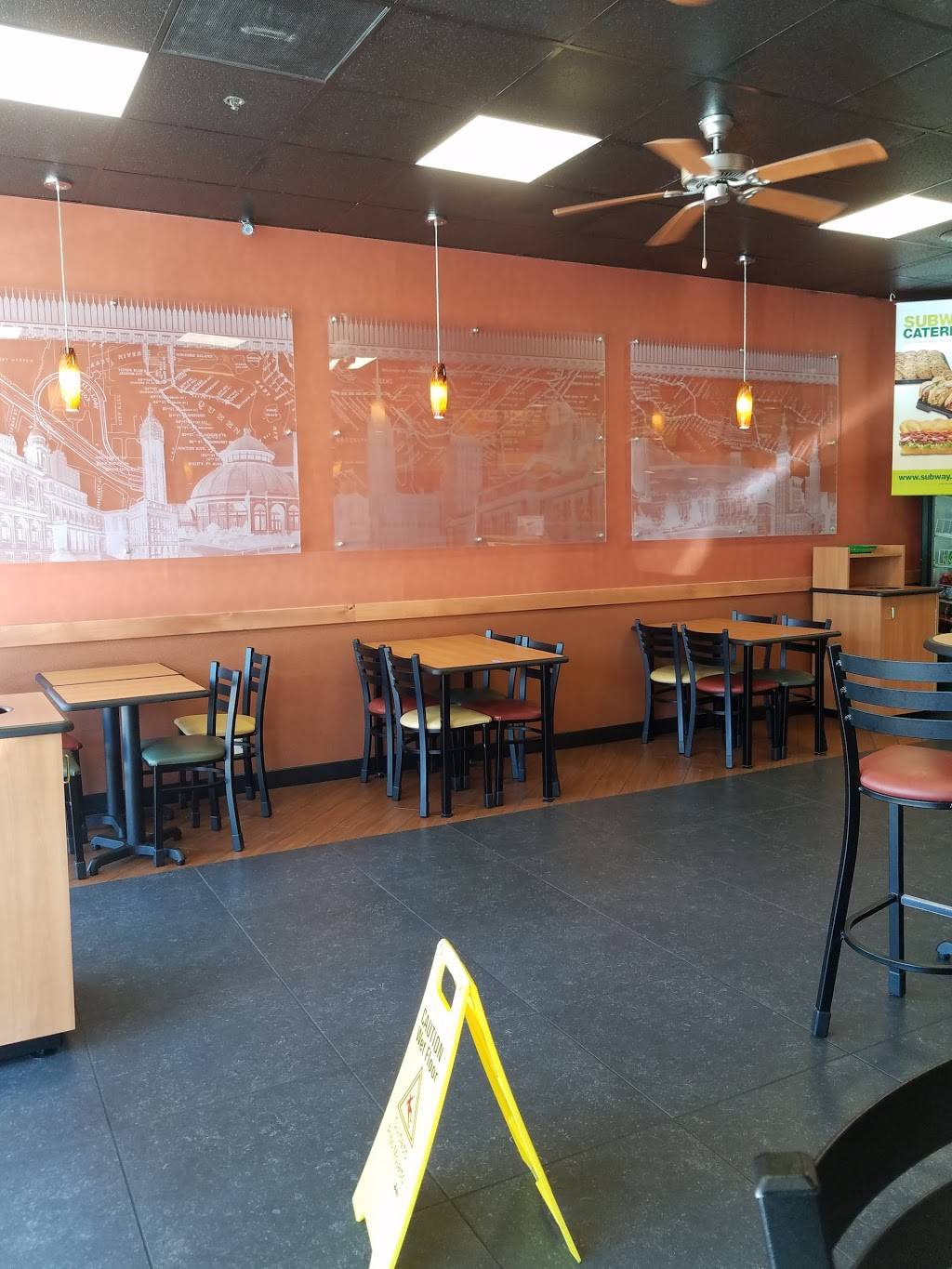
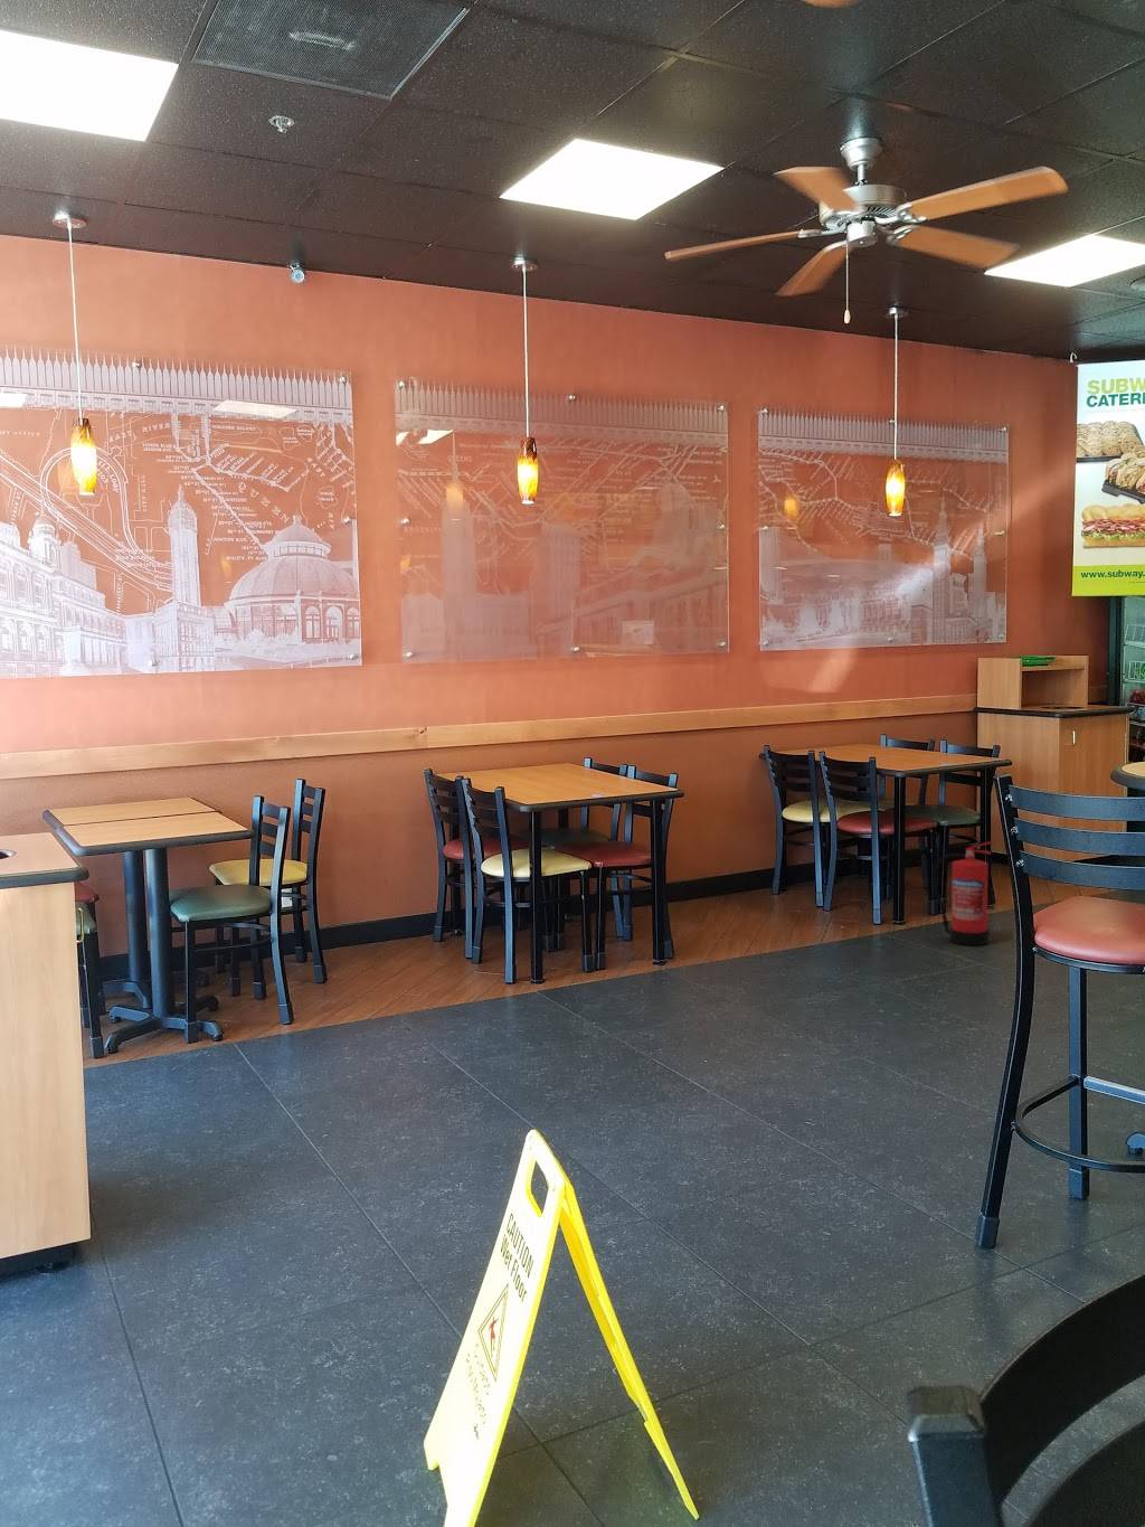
+ fire extinguisher [931,840,993,947]
